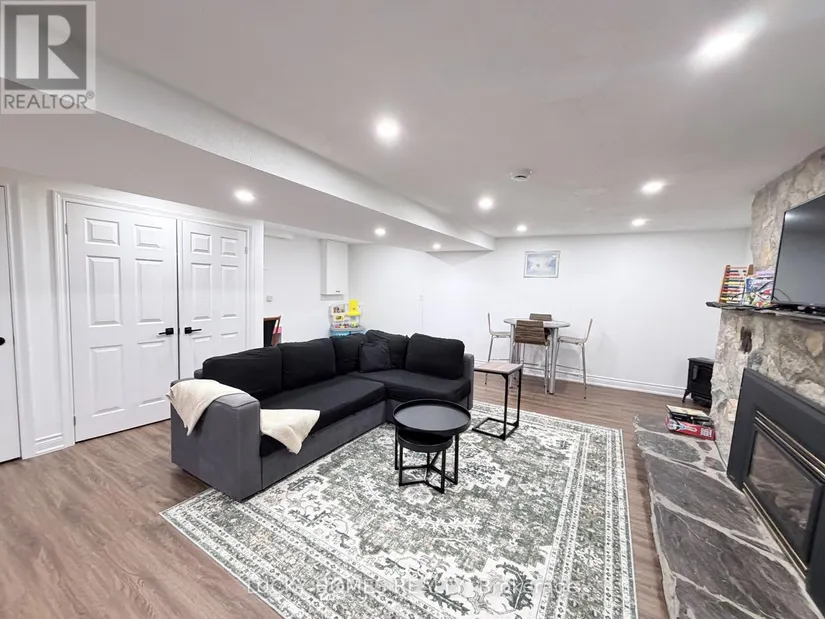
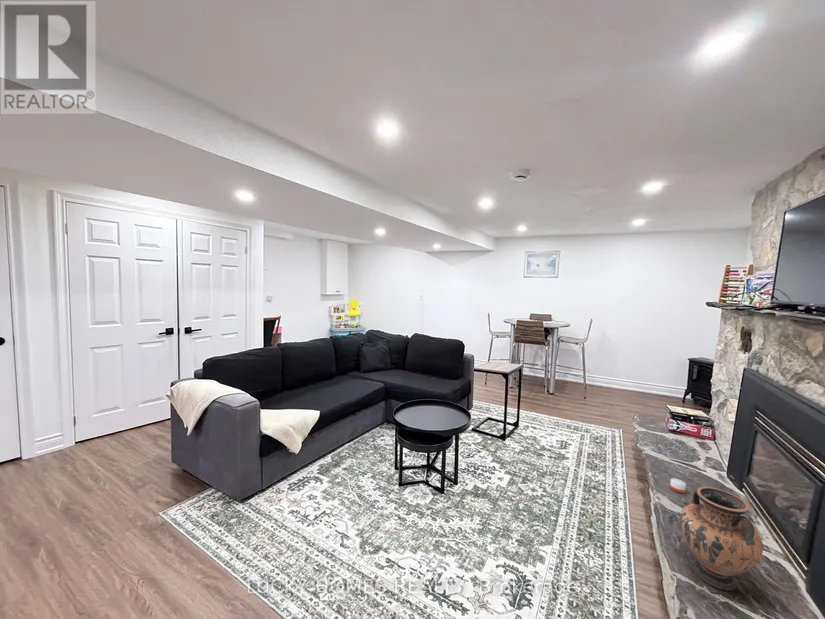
+ vase [678,486,764,591]
+ candle [669,474,687,494]
